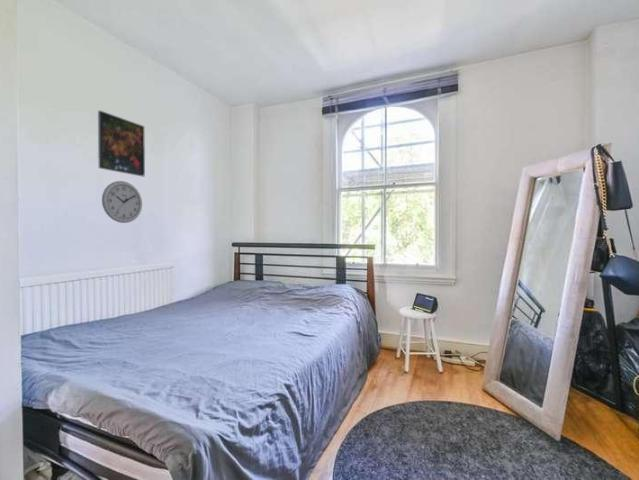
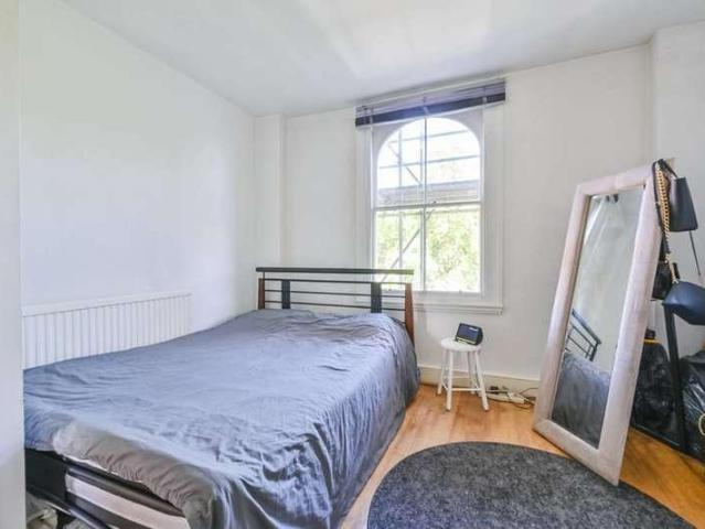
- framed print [97,110,146,177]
- wall clock [101,180,143,224]
